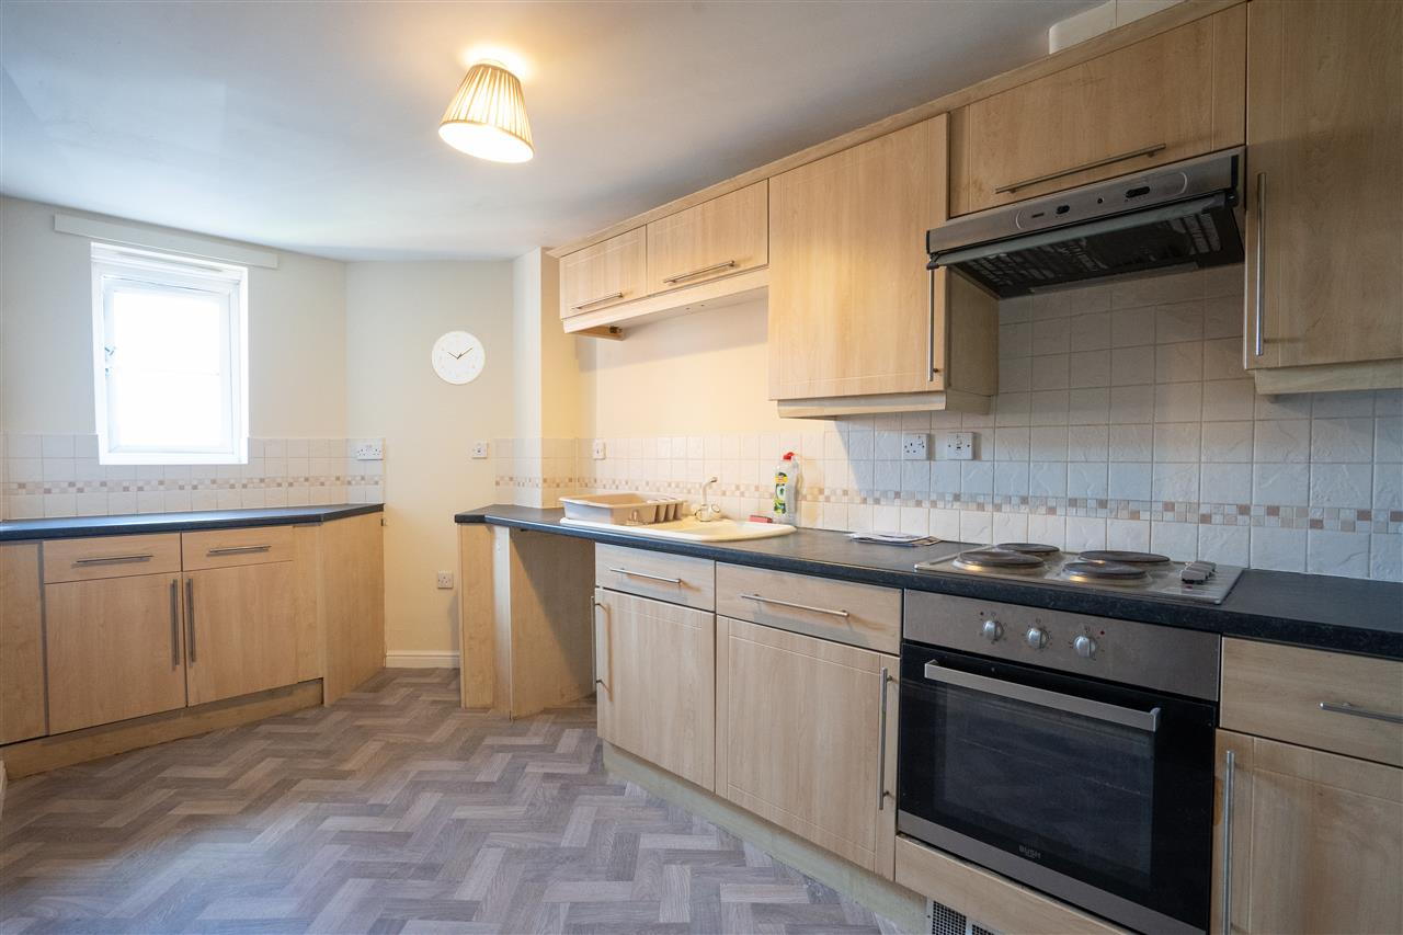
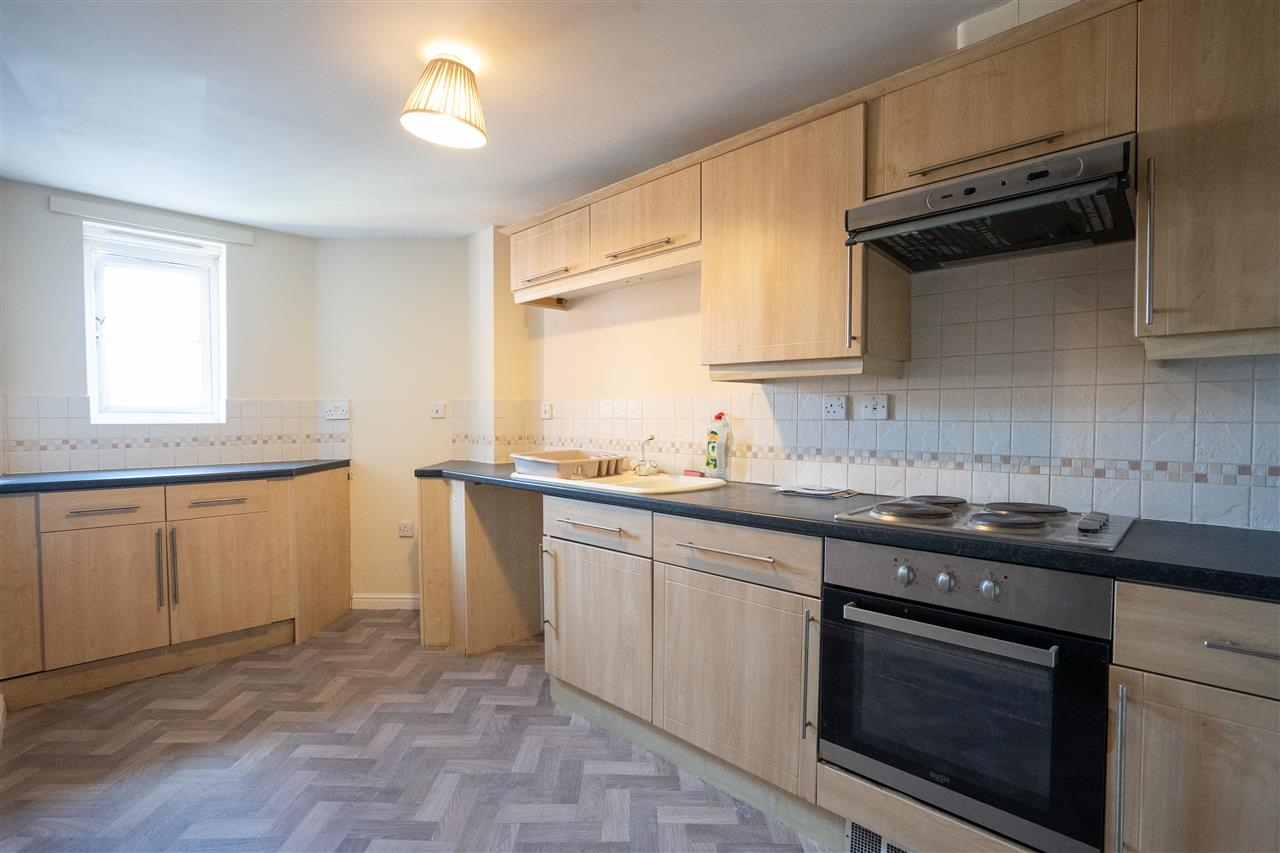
- wall clock [430,330,487,387]
